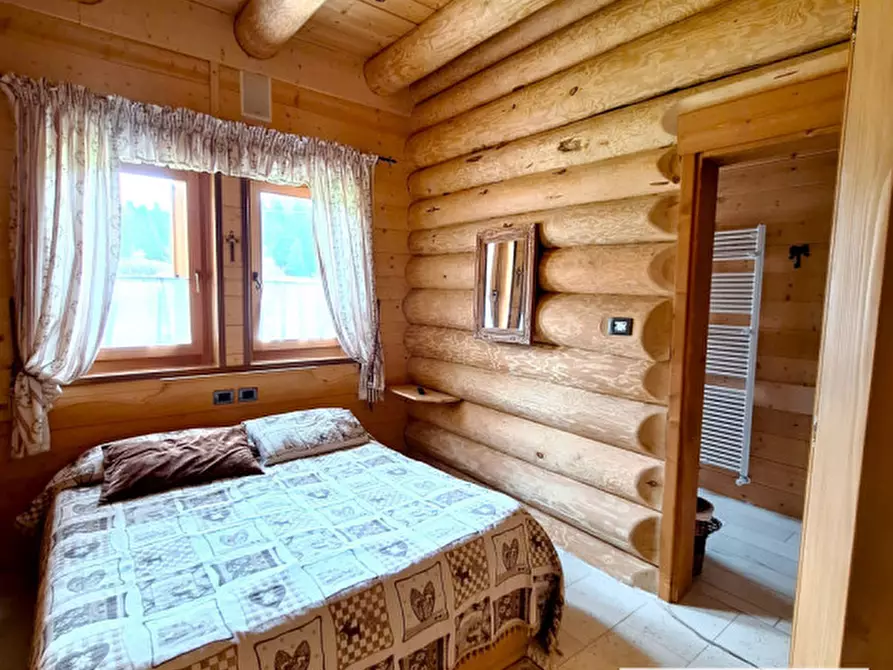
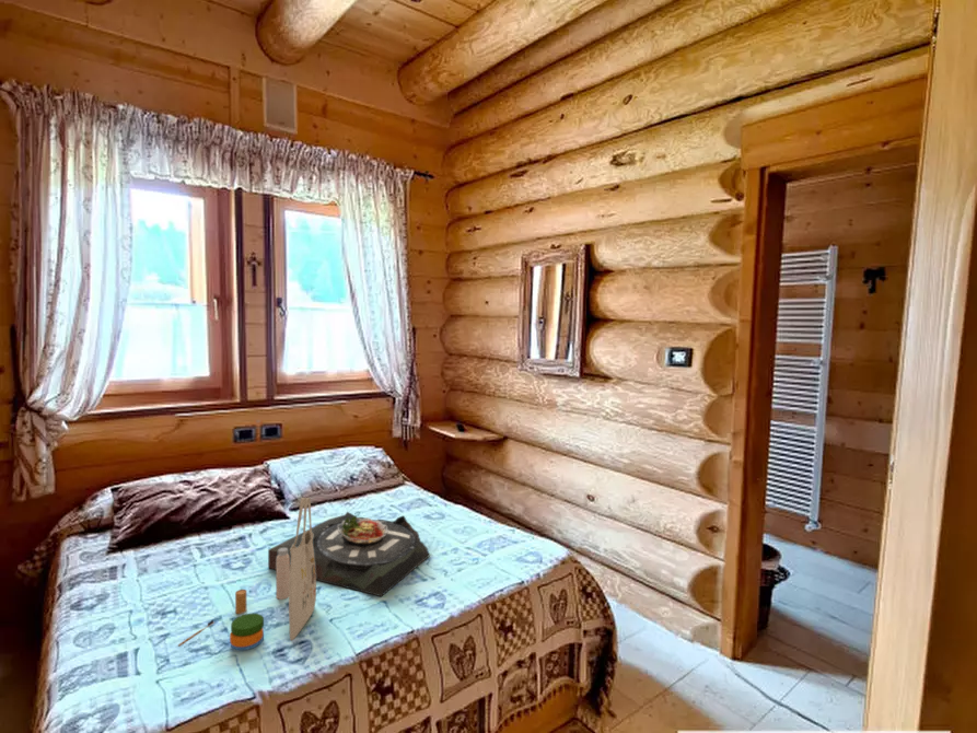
+ serving tray [267,511,431,597]
+ tote bag [177,497,317,651]
